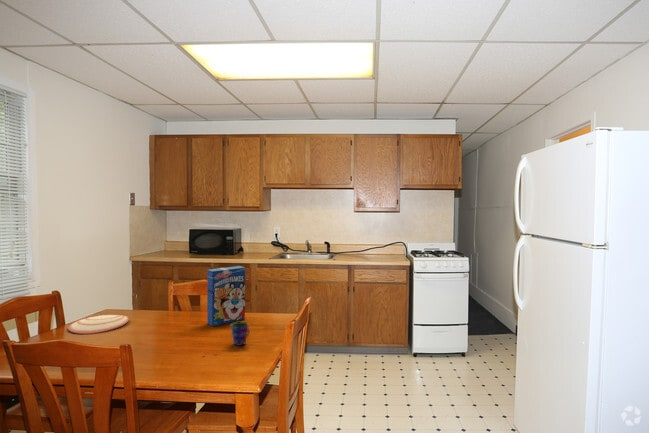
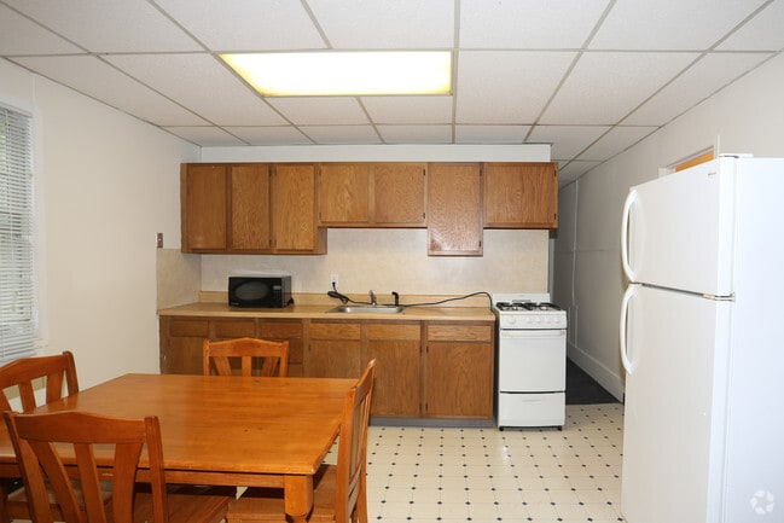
- cereal box [206,265,246,327]
- cup [230,321,251,347]
- plate [67,314,130,335]
